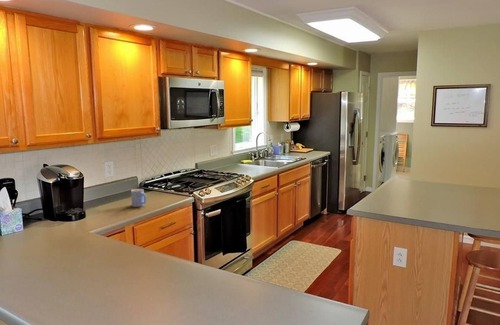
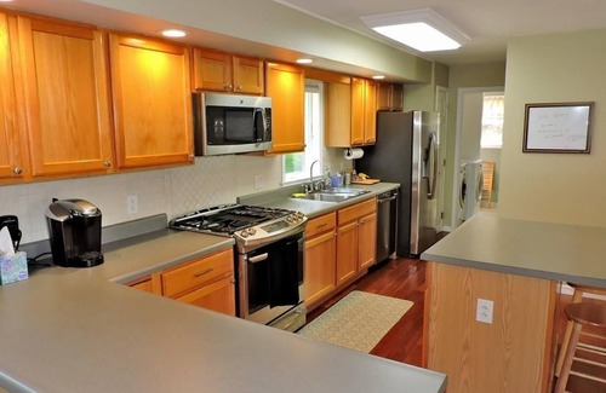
- mug [130,188,148,208]
